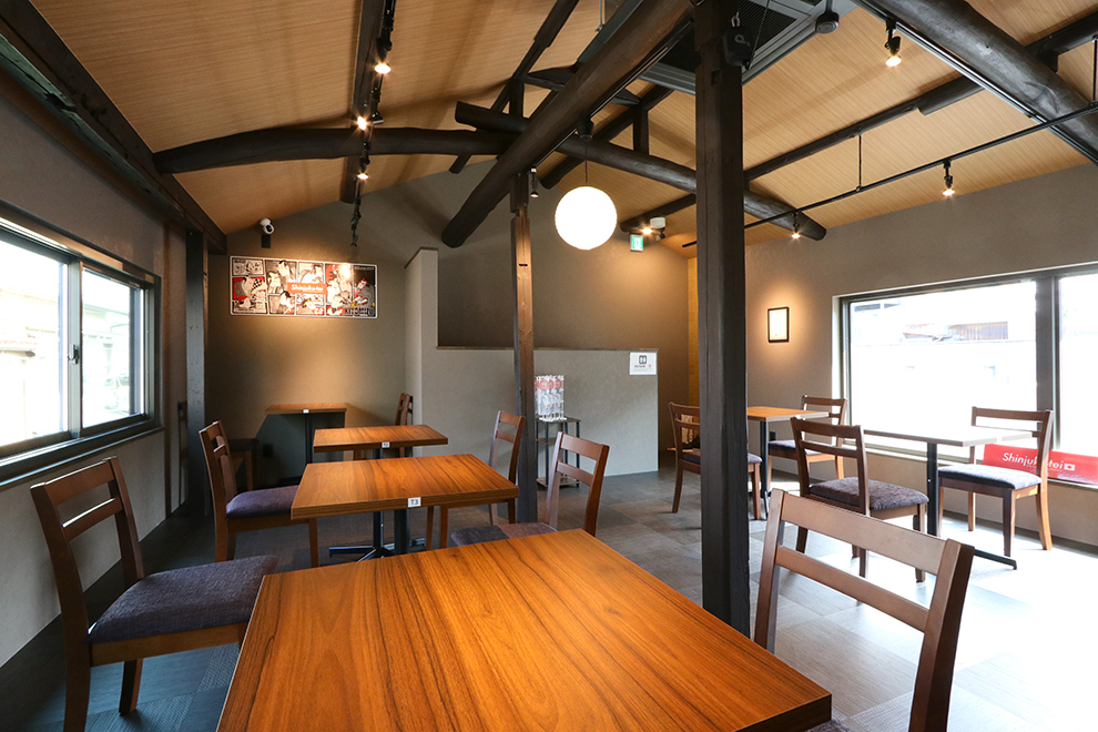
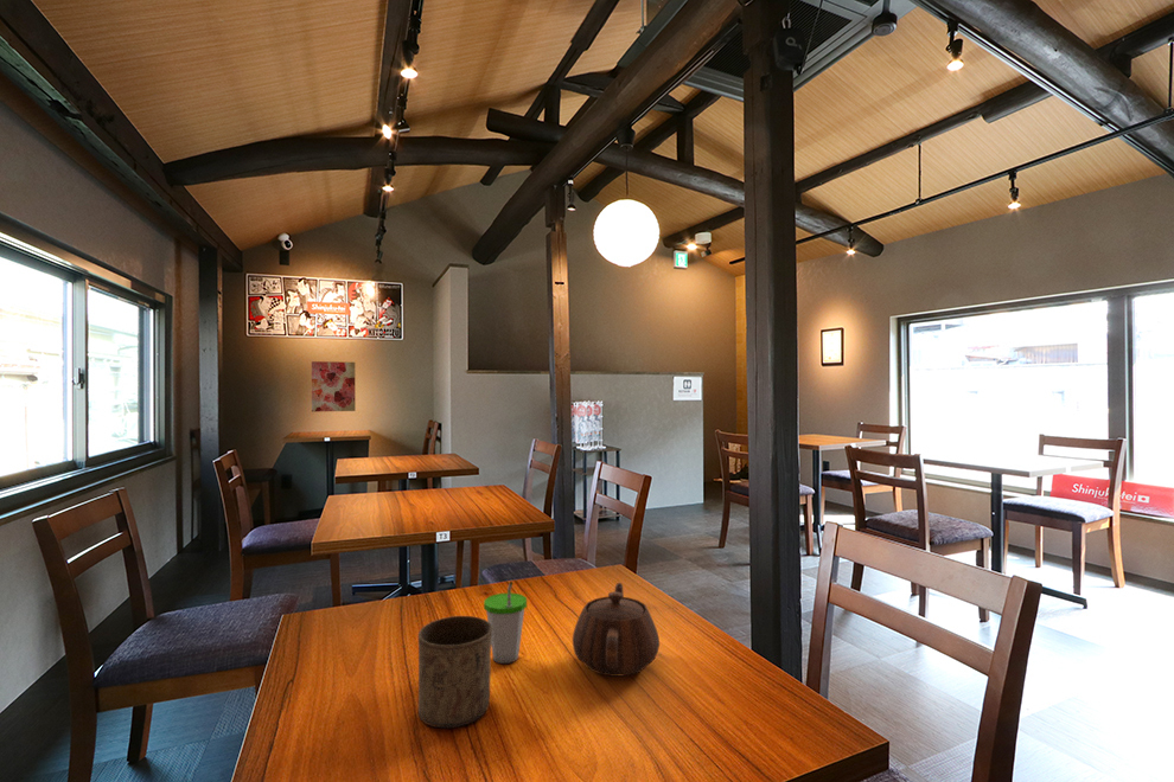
+ cup [417,615,492,729]
+ teapot [572,582,661,678]
+ cup [483,581,528,665]
+ wall art [311,360,357,412]
